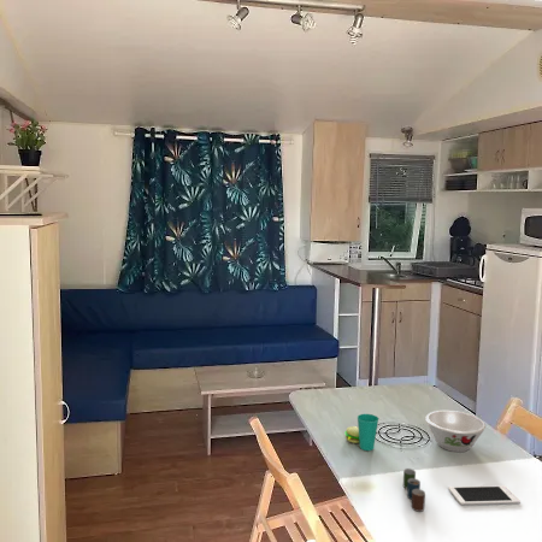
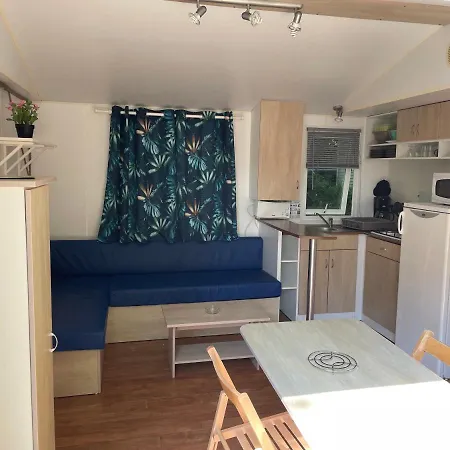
- bowl [424,410,487,453]
- cell phone [448,484,522,506]
- cup [402,467,426,513]
- cup [343,413,379,452]
